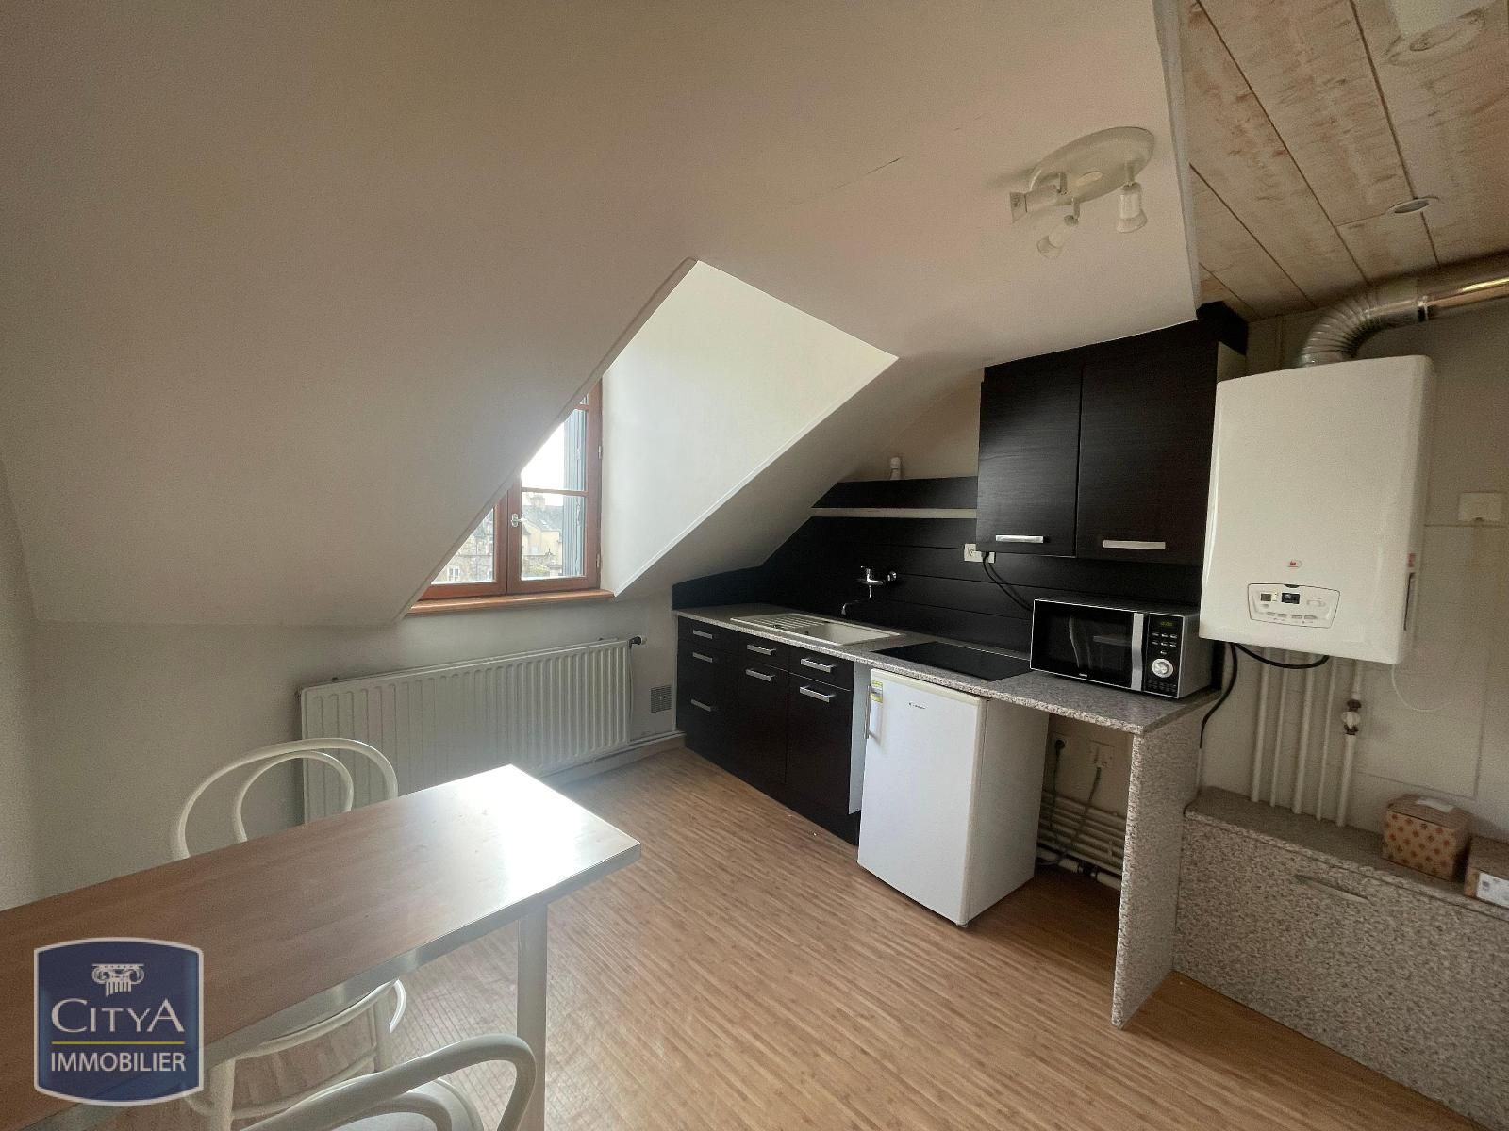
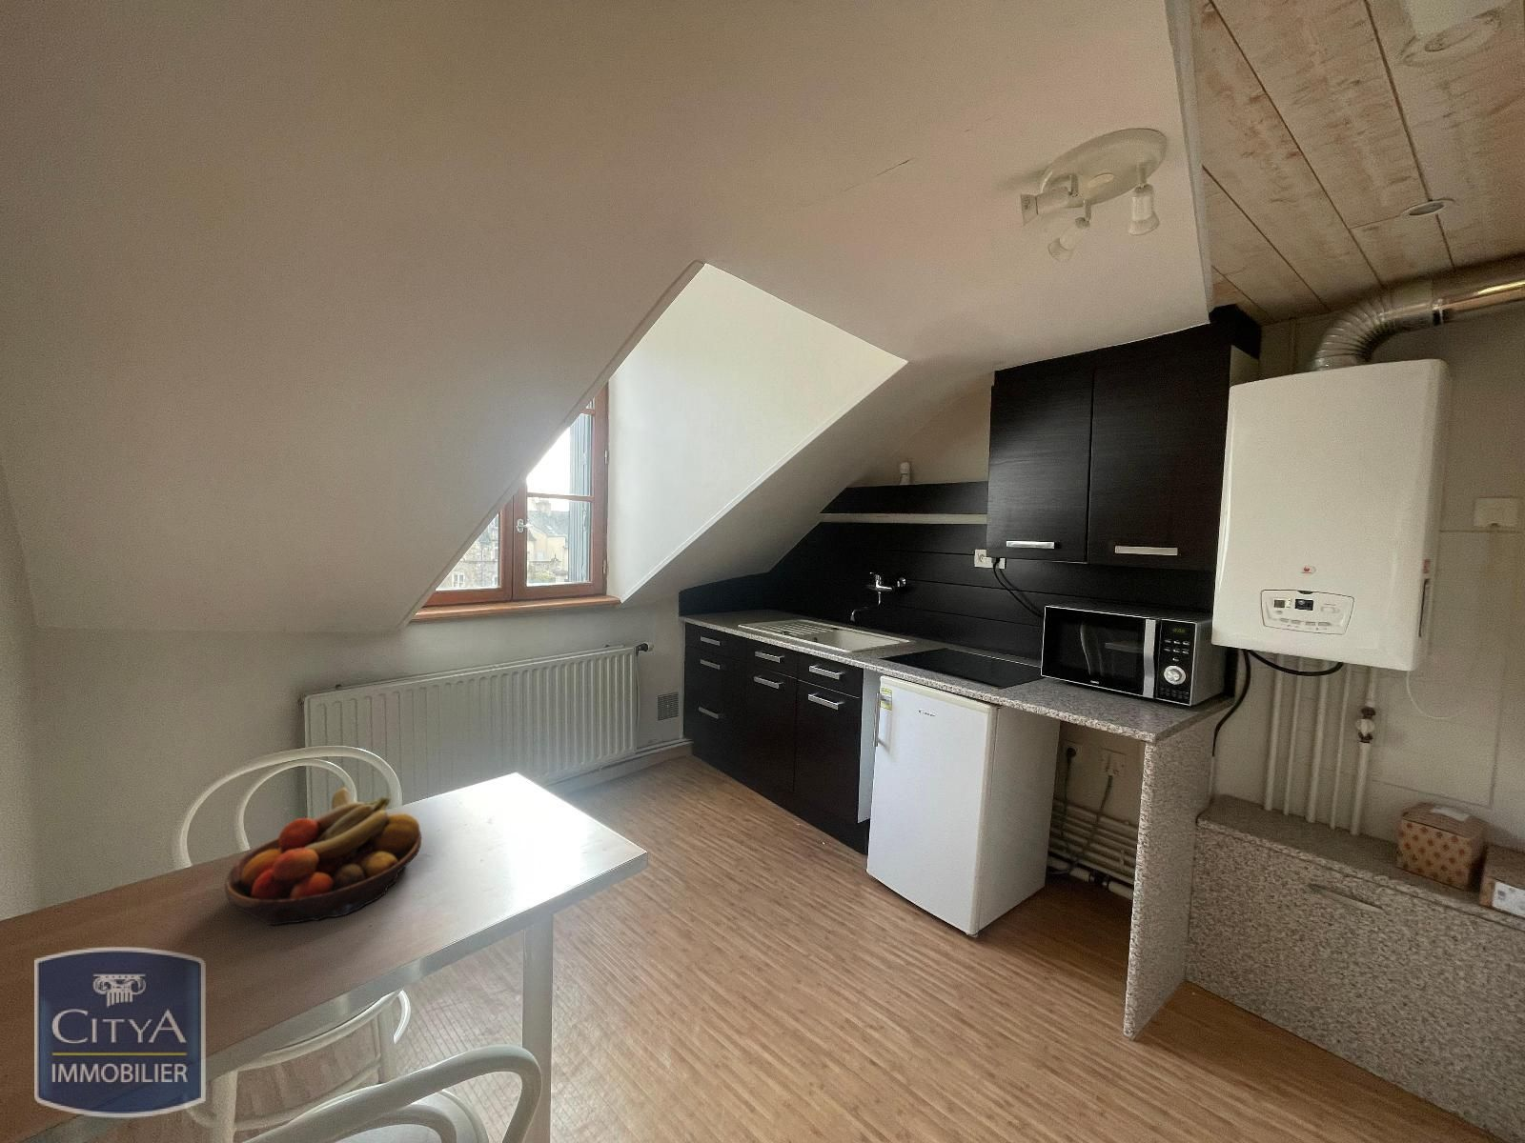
+ fruit bowl [225,786,423,926]
